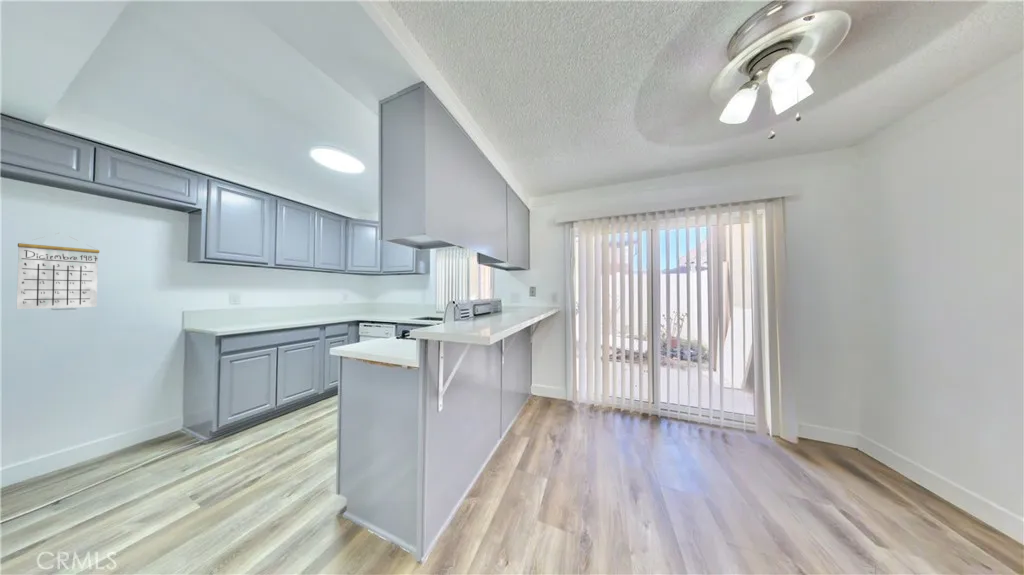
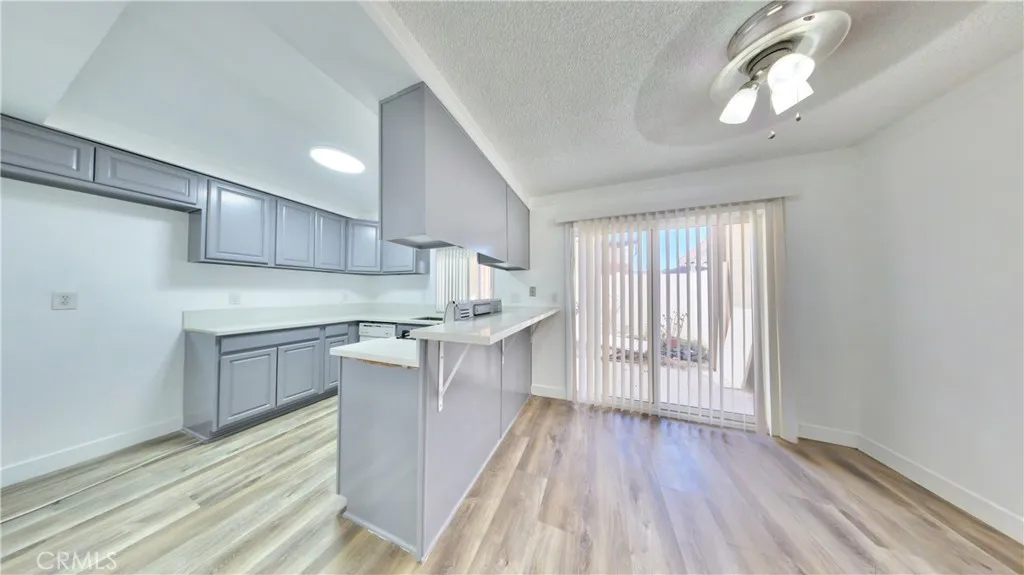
- calendar [16,232,101,310]
